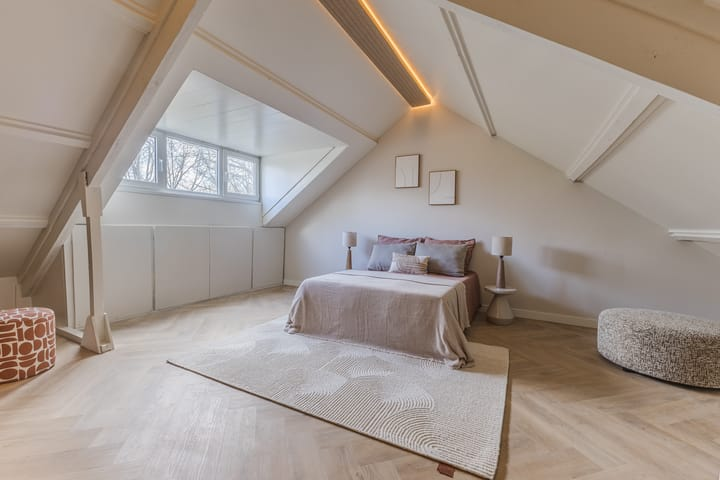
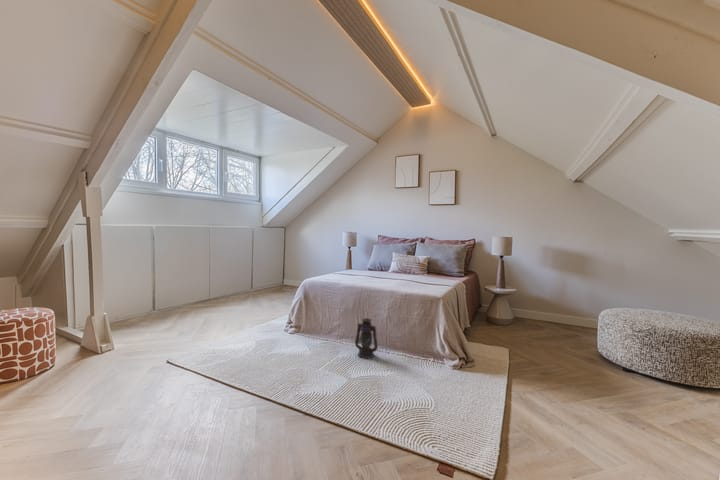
+ lantern [354,317,379,360]
